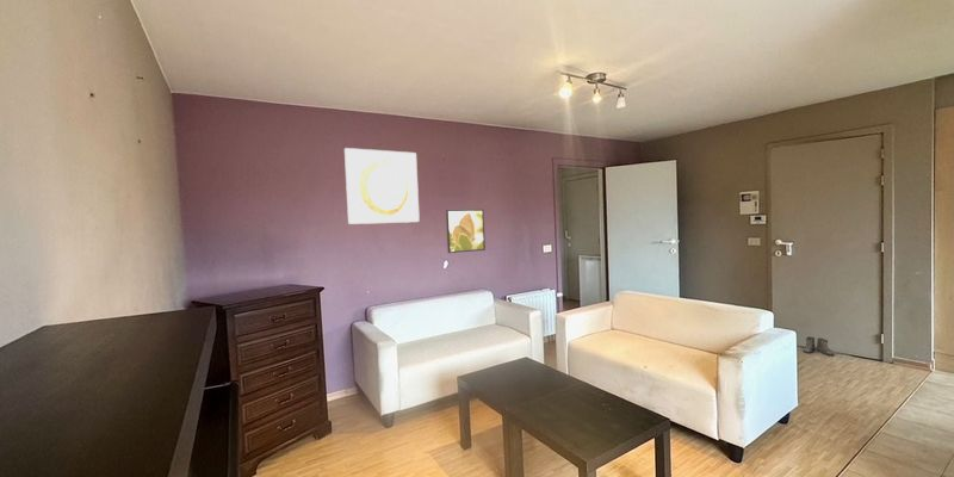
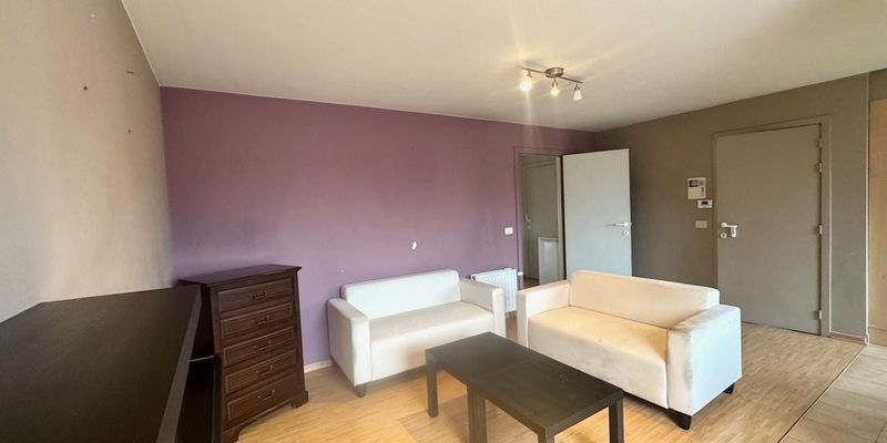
- boots [801,335,835,357]
- wall art [343,147,421,225]
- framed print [445,207,487,254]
